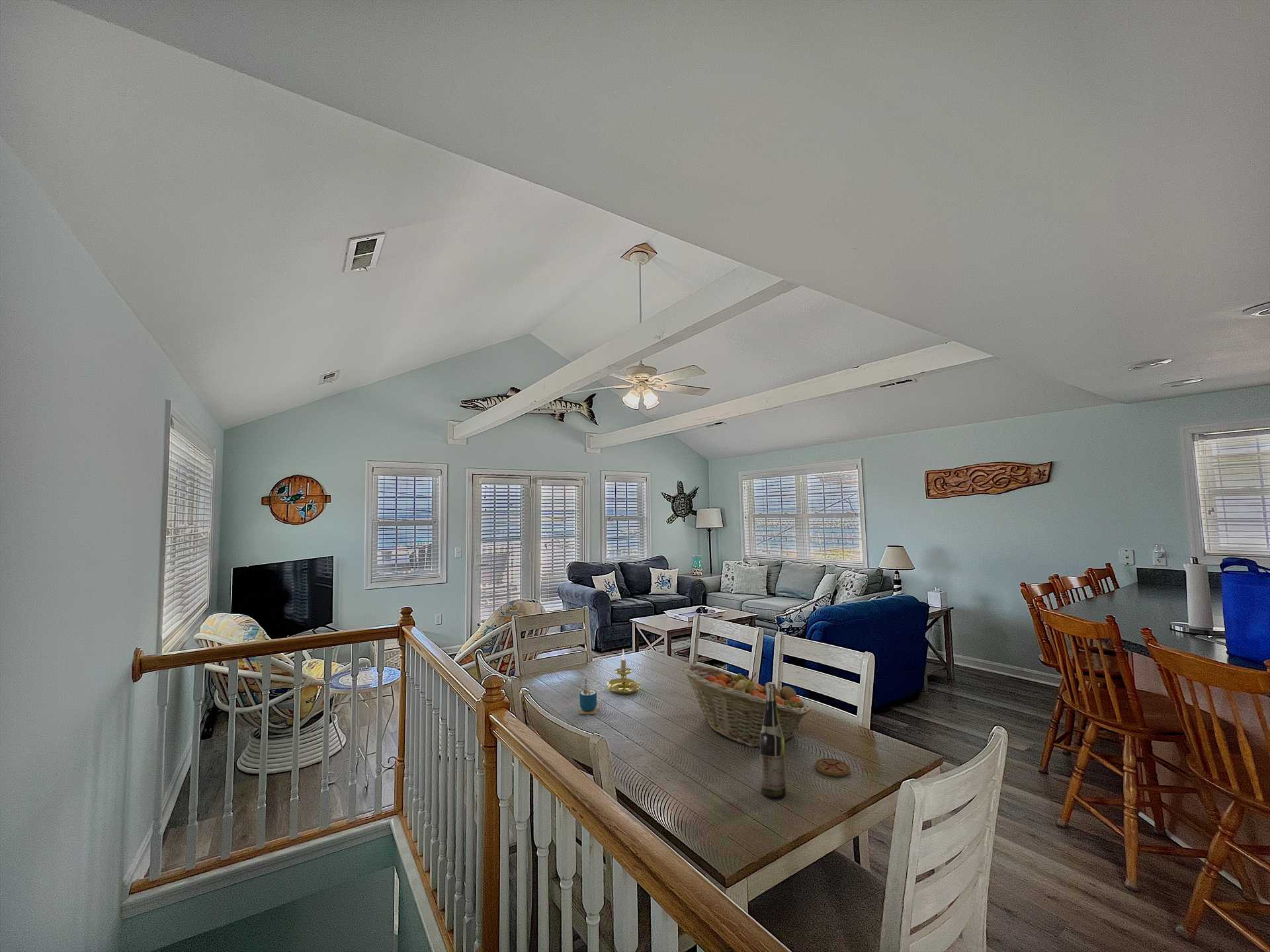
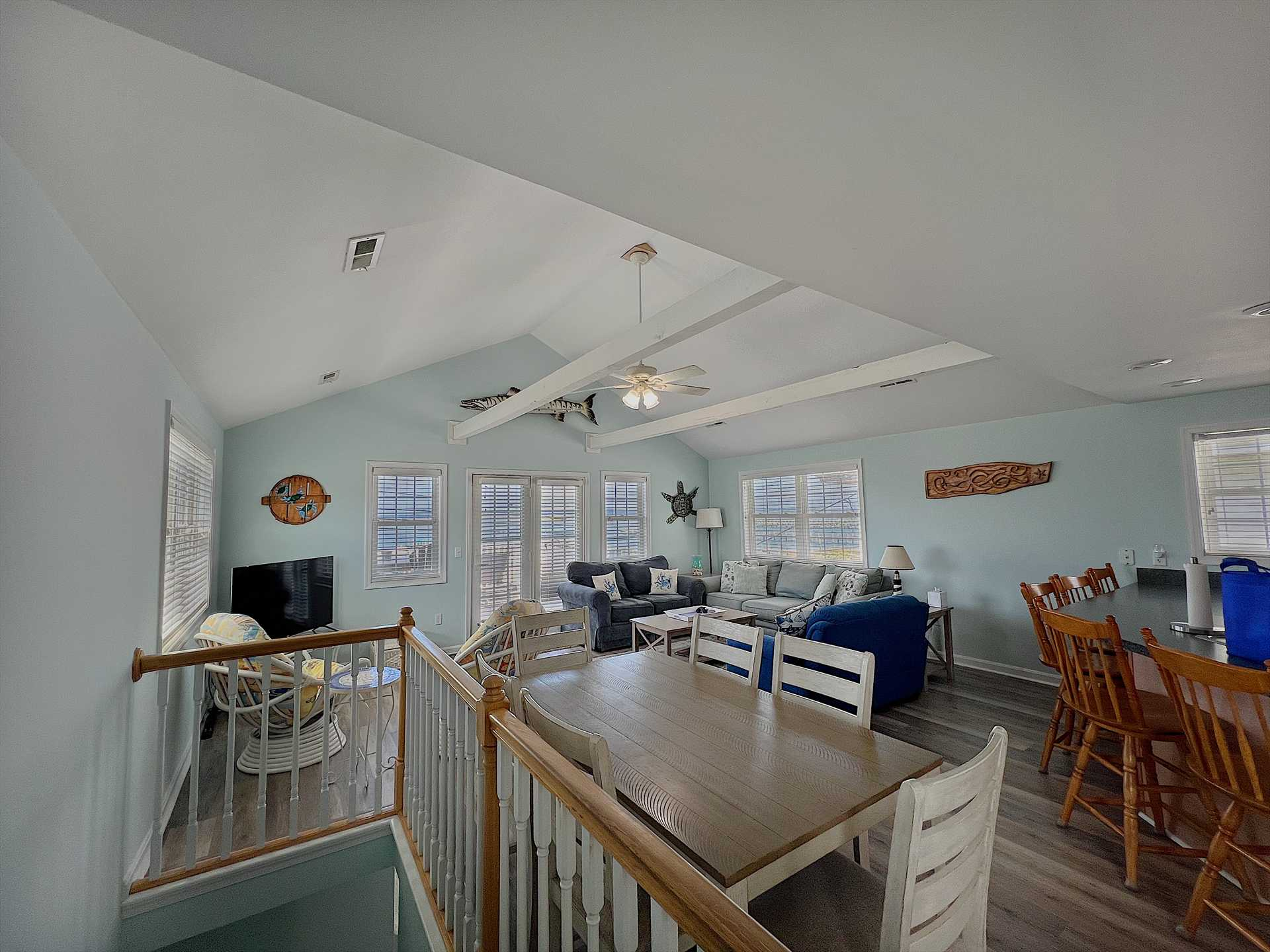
- fruit basket [681,664,812,748]
- candle holder [606,649,642,695]
- wine bottle [759,682,786,800]
- coaster [814,758,851,777]
- cup [578,678,599,715]
